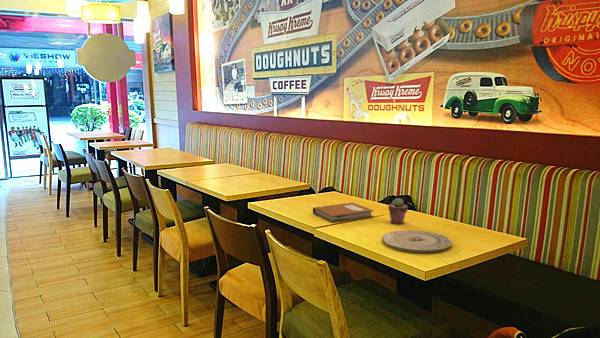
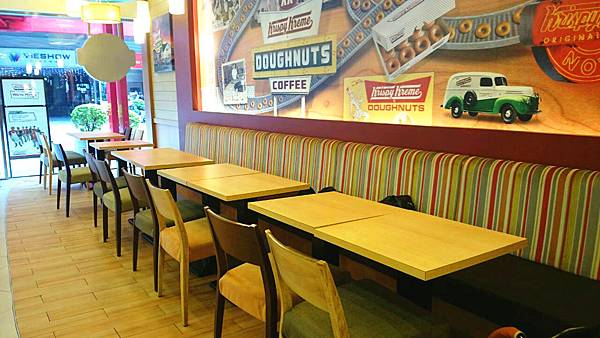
- notebook [312,202,374,224]
- potted succulent [387,197,409,225]
- plate [381,229,453,254]
